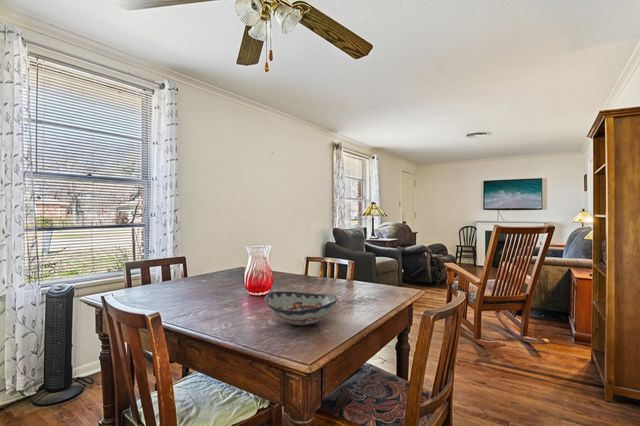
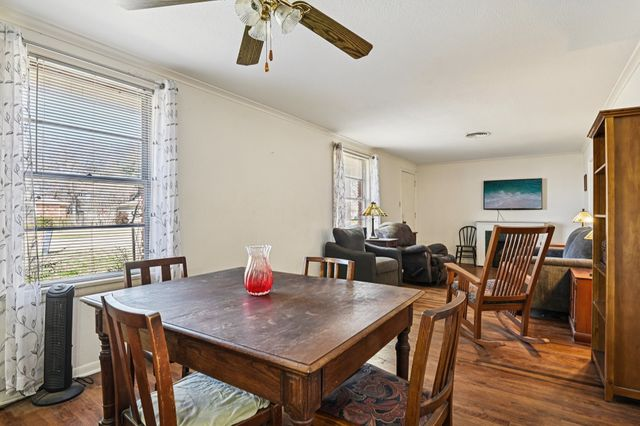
- decorative bowl [263,290,339,326]
